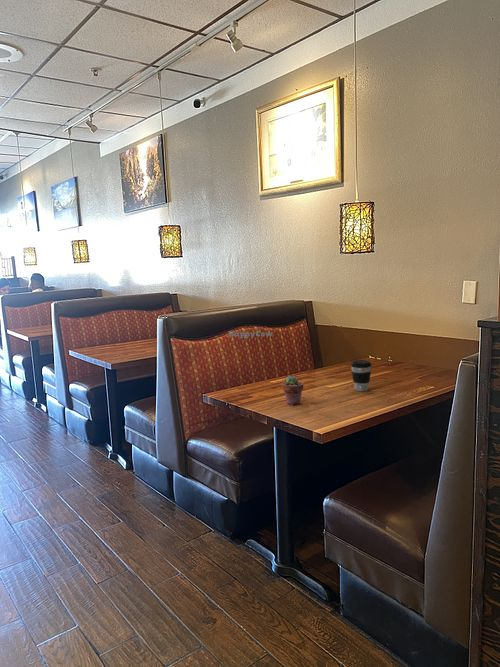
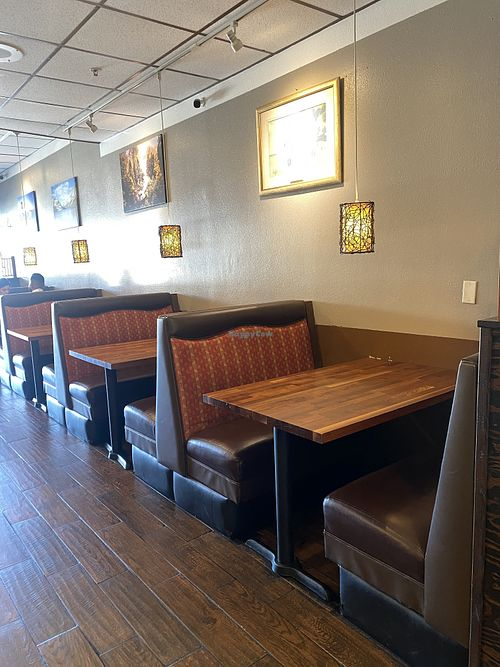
- coffee cup [350,359,373,392]
- potted succulent [281,375,304,406]
